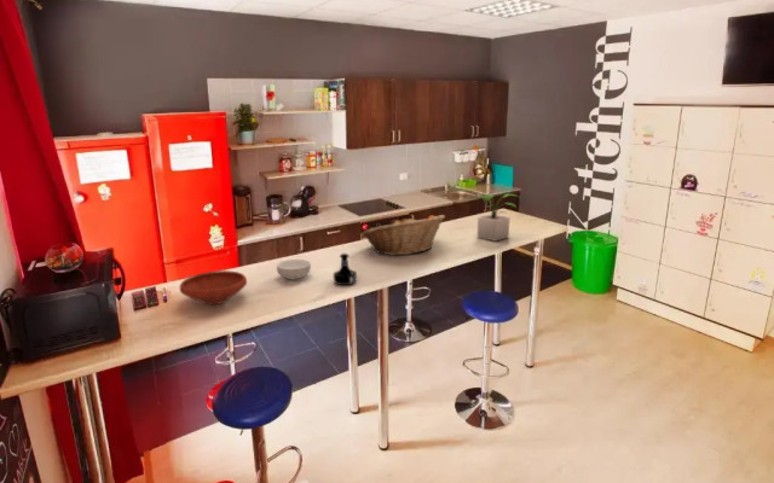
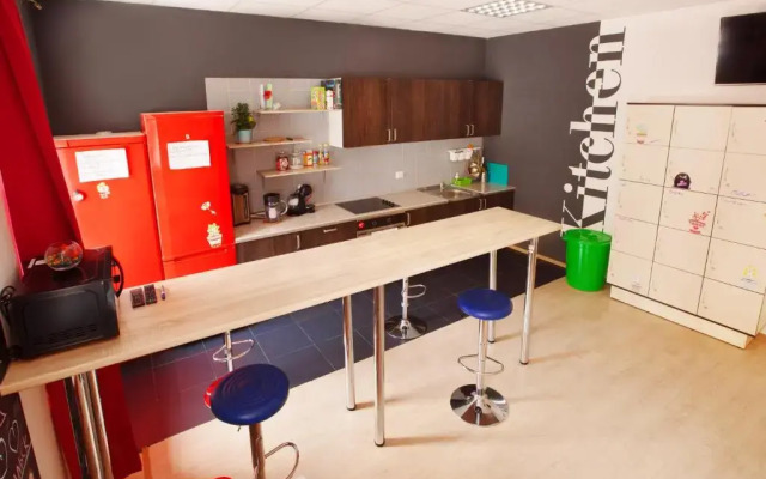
- potted plant [469,193,520,243]
- cereal bowl [276,258,312,281]
- fruit basket [360,214,446,256]
- tequila bottle [333,252,358,286]
- bowl [179,269,248,305]
